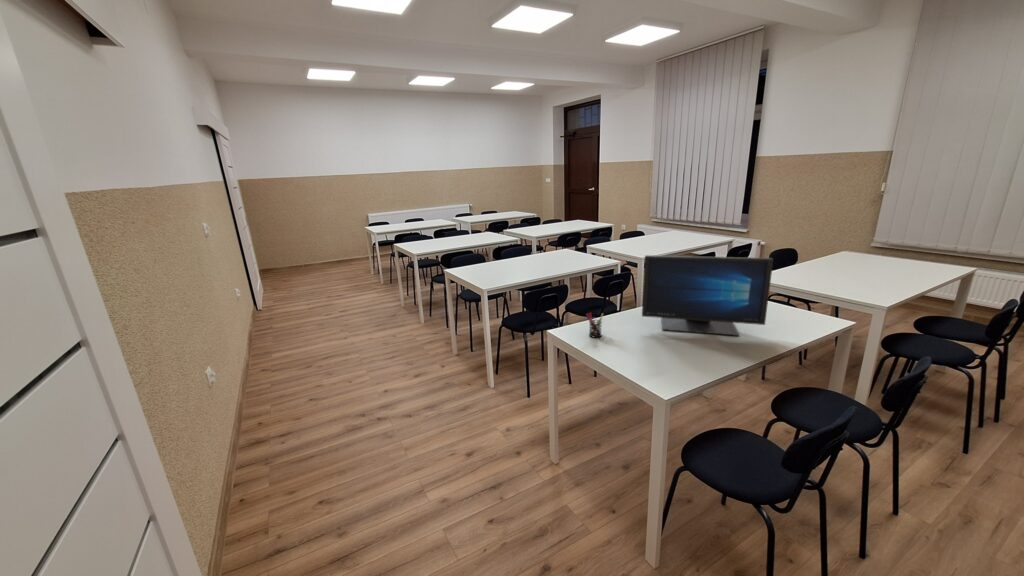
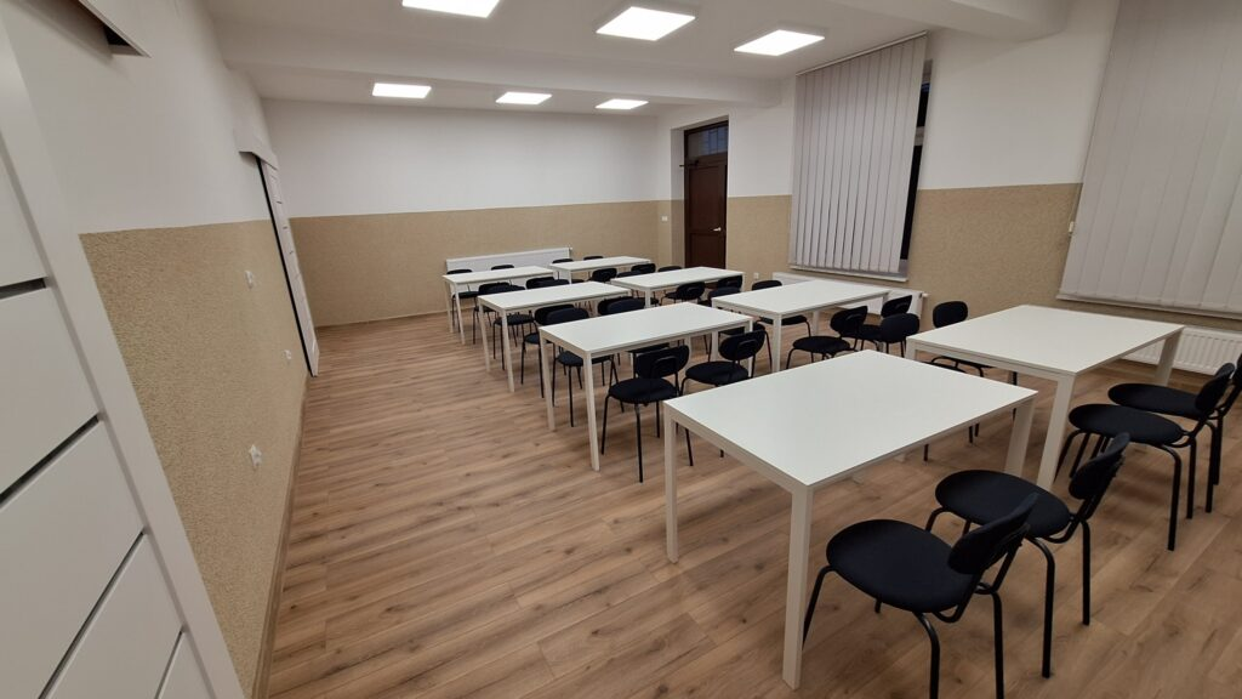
- pen holder [585,312,604,338]
- monitor [641,254,774,337]
